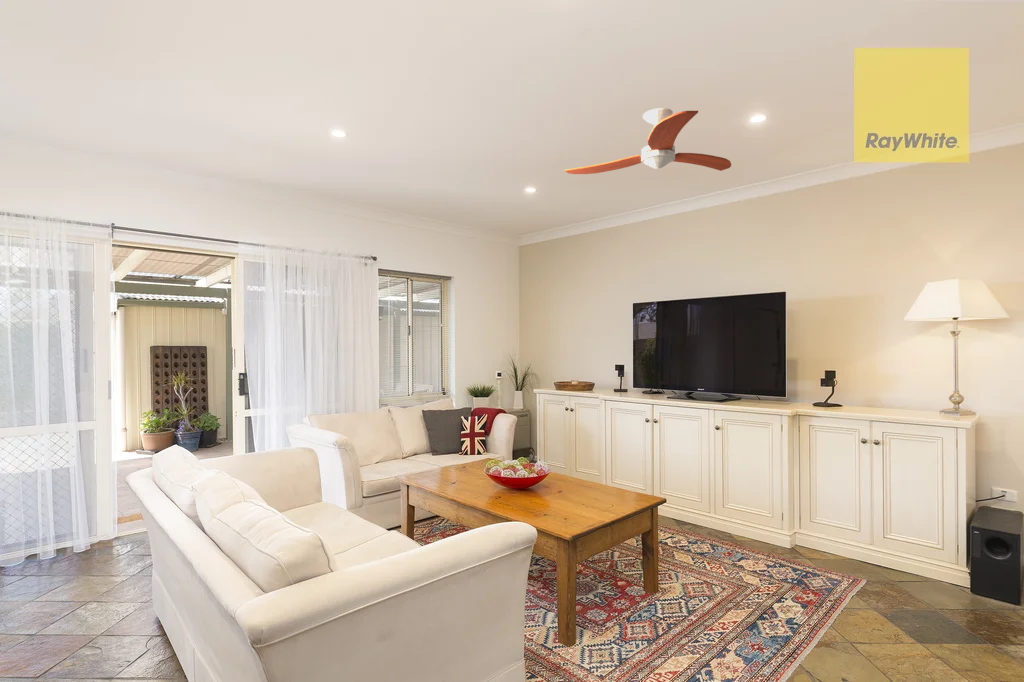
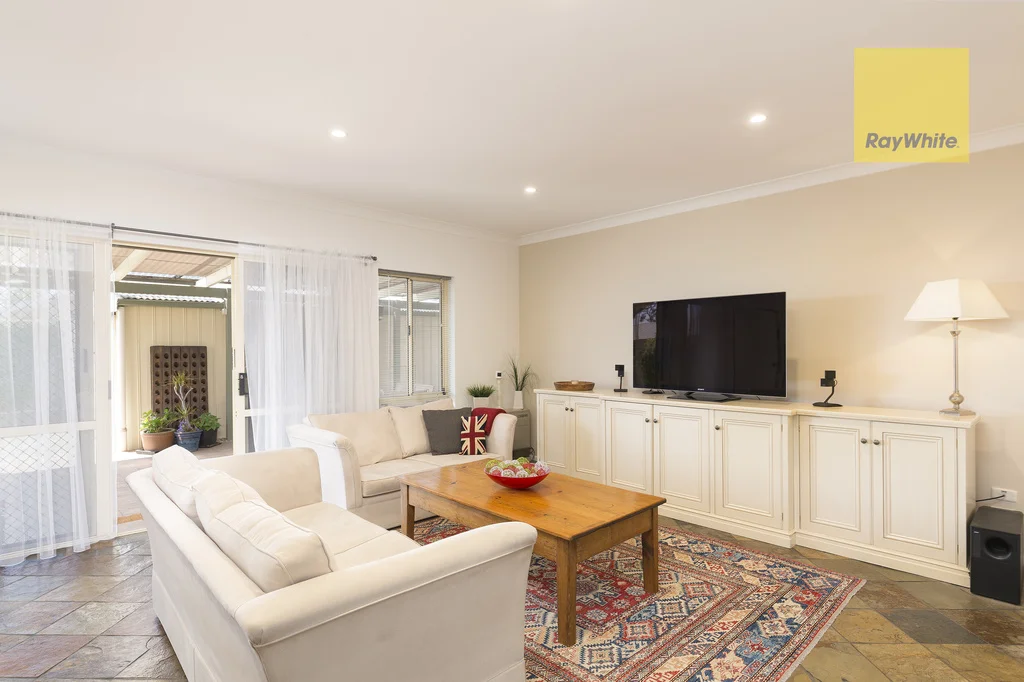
- ceiling fan [563,107,732,175]
